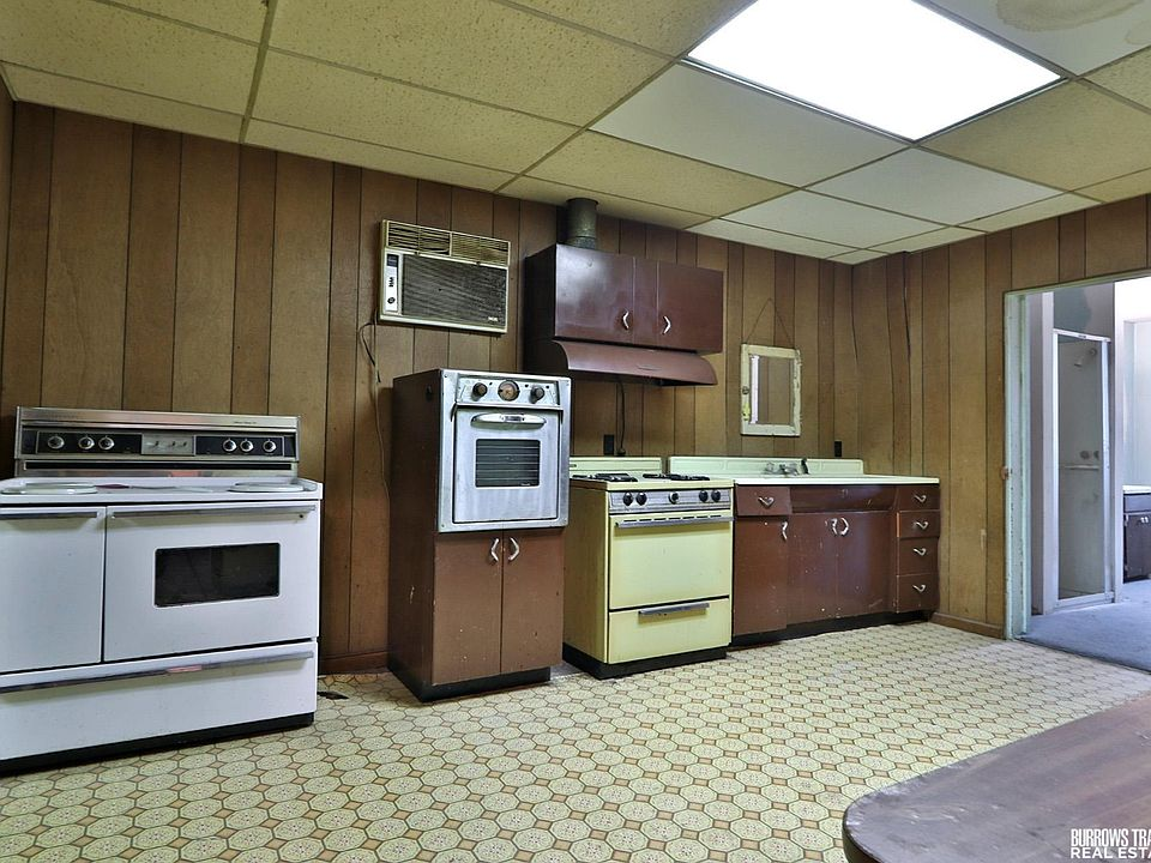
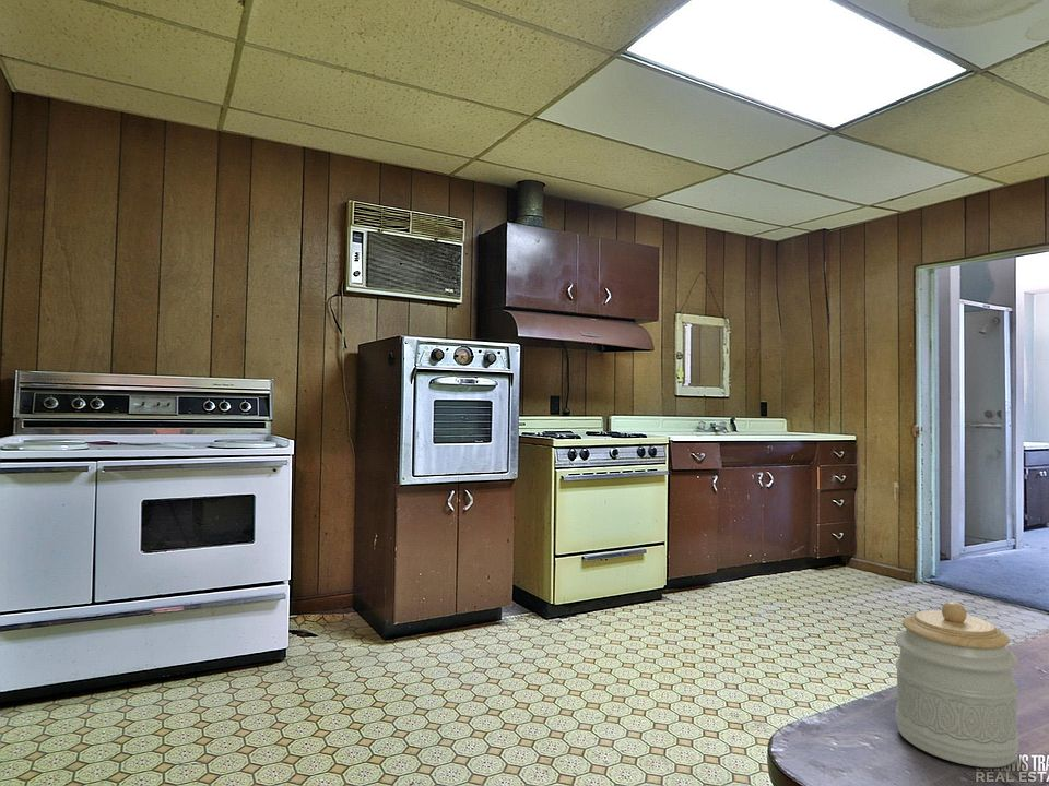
+ jar [894,600,1019,769]
